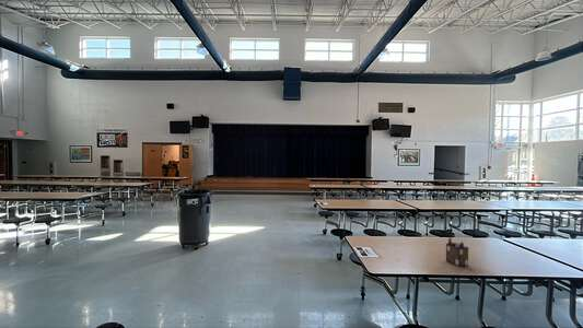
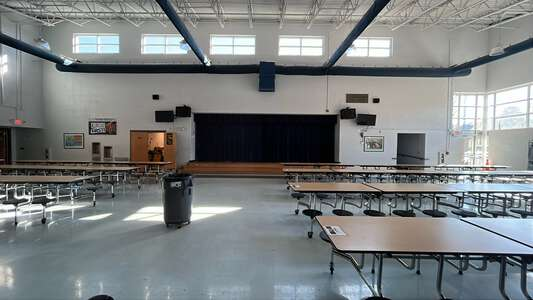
- desk organizer [445,236,469,268]
